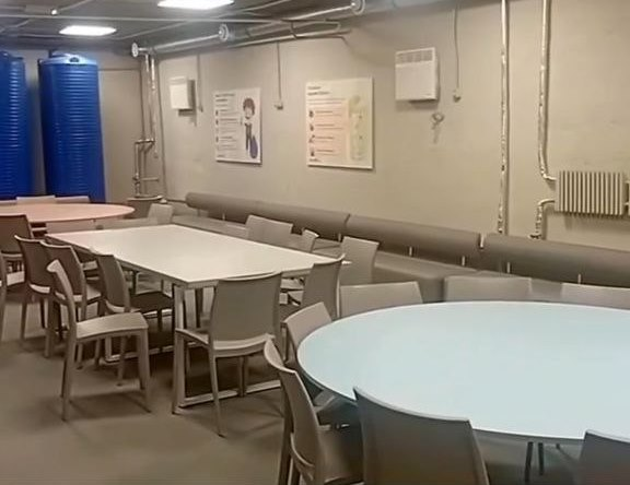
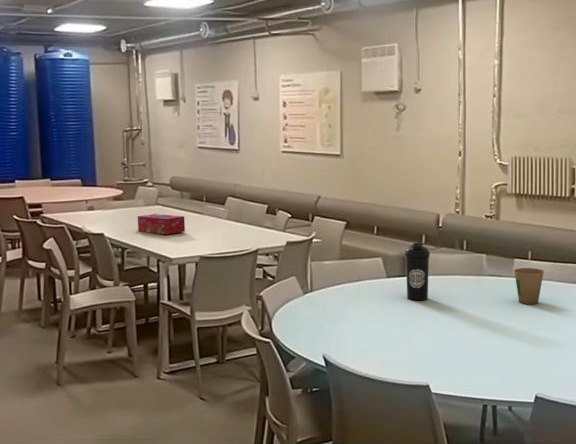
+ paper cup [514,267,545,305]
+ tissue box [137,213,186,235]
+ water bottle [404,242,431,301]
